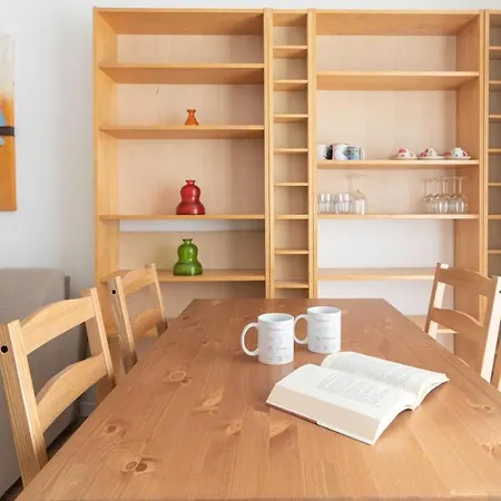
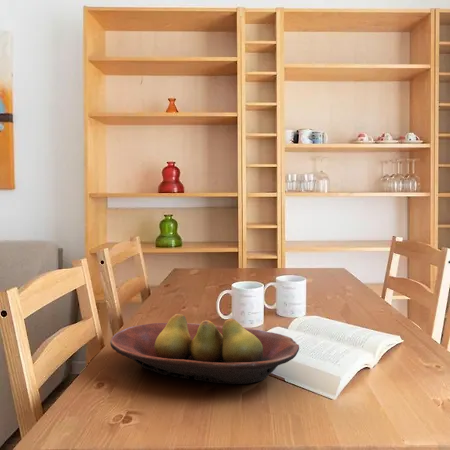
+ fruit bowl [109,312,300,385]
